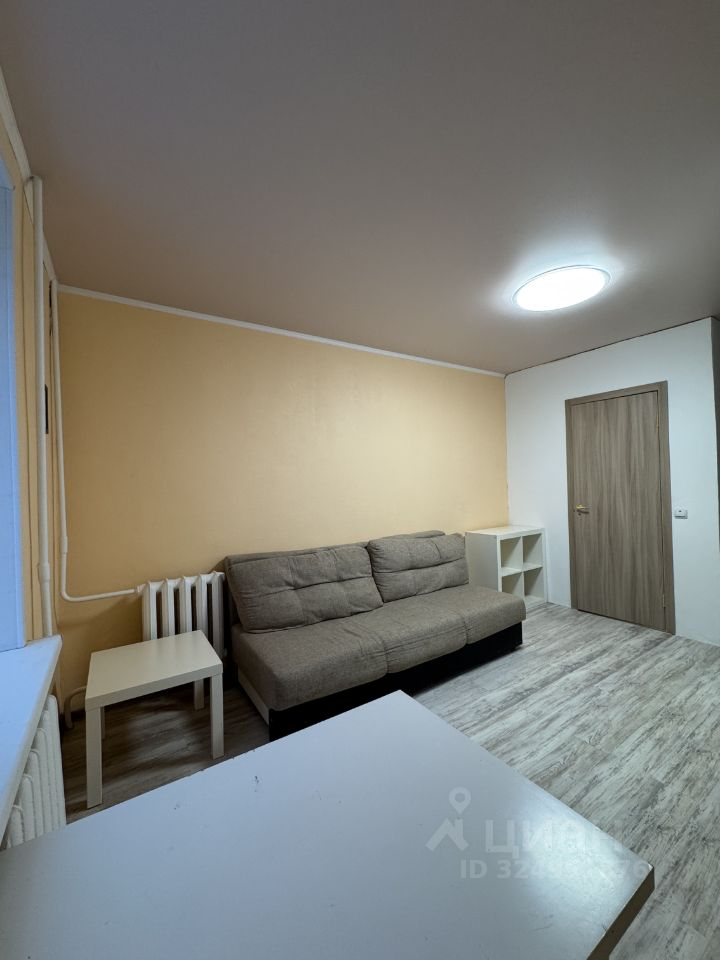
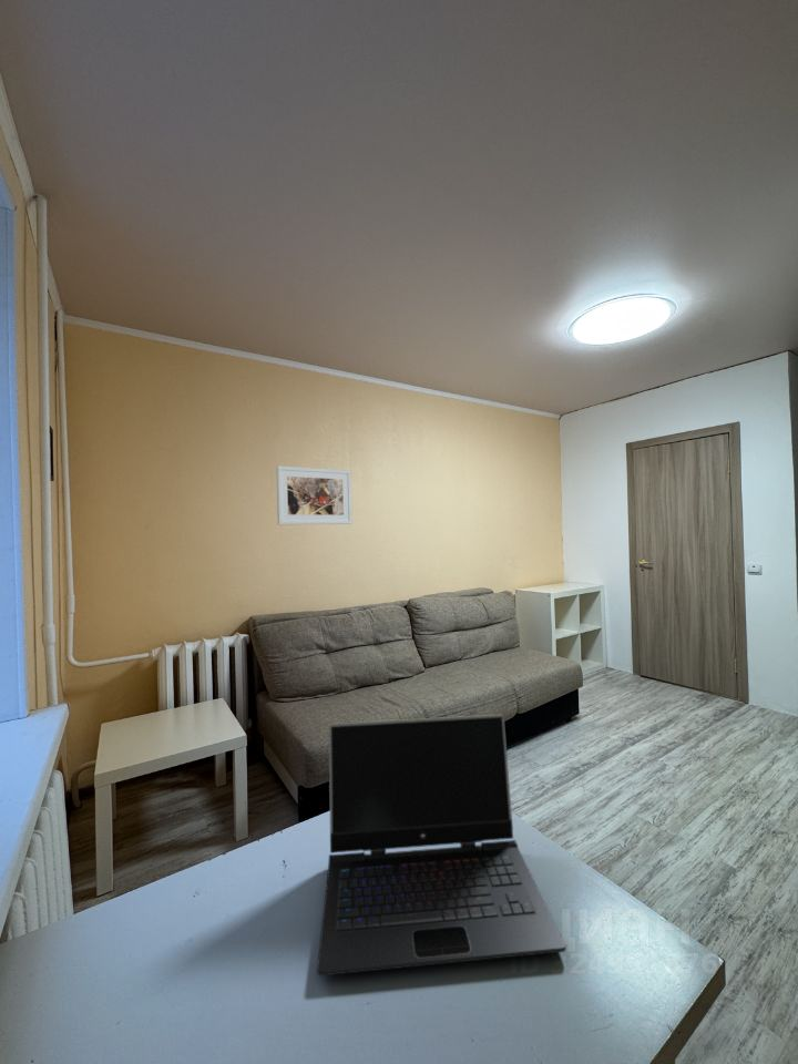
+ laptop computer [316,713,567,978]
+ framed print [276,464,354,525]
